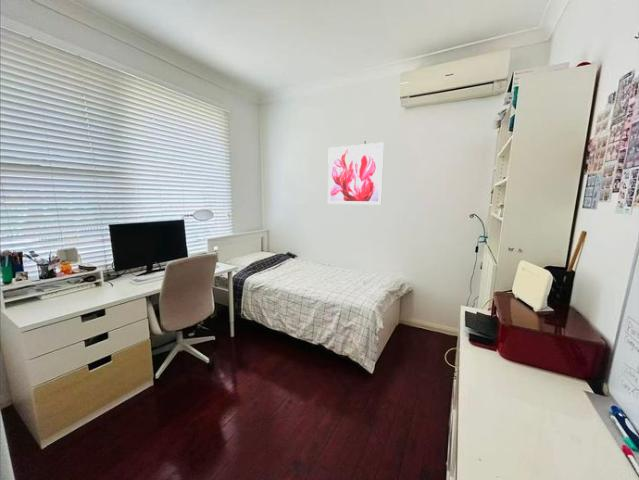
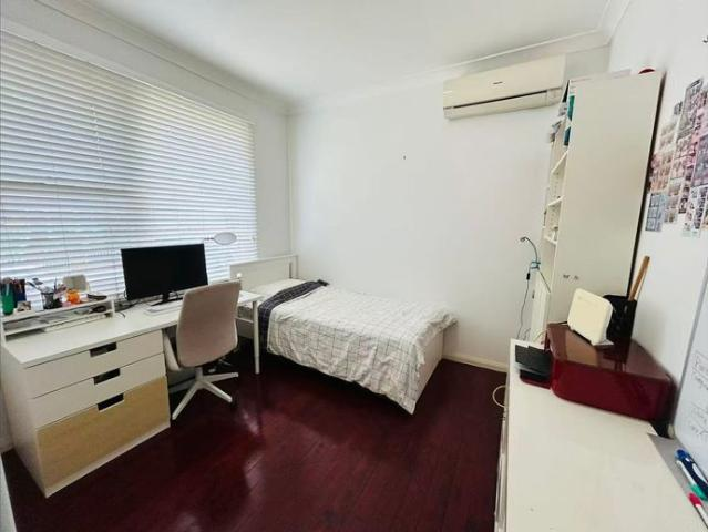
- wall art [327,141,385,205]
